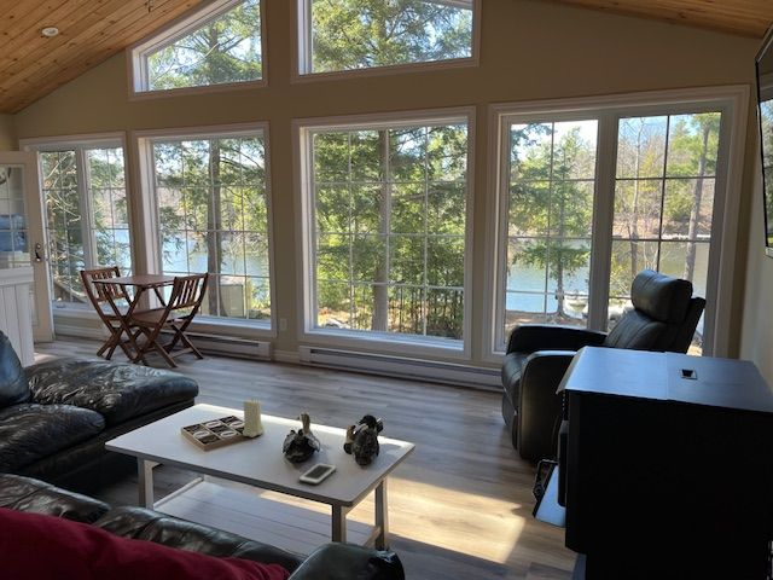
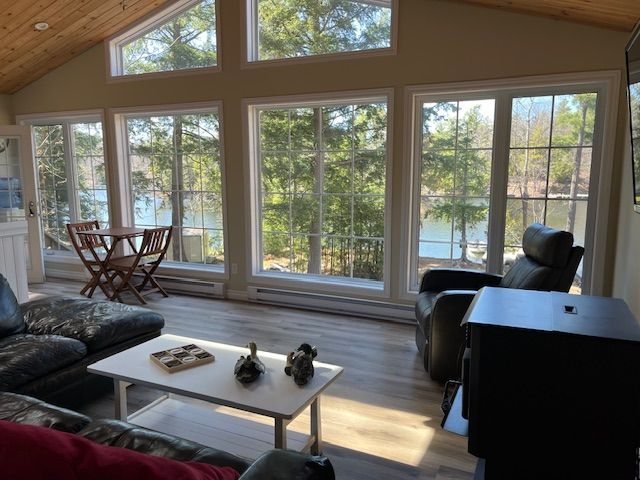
- cell phone [297,462,338,486]
- candle [242,399,266,439]
